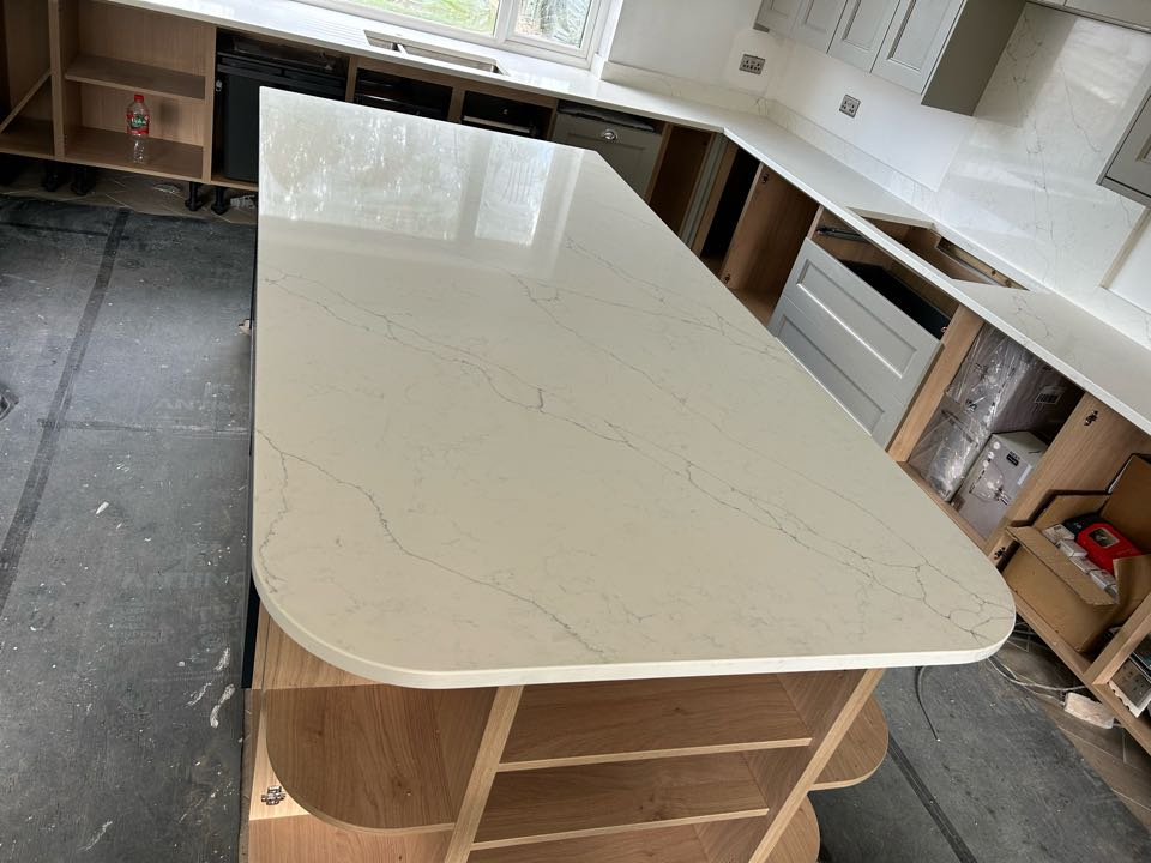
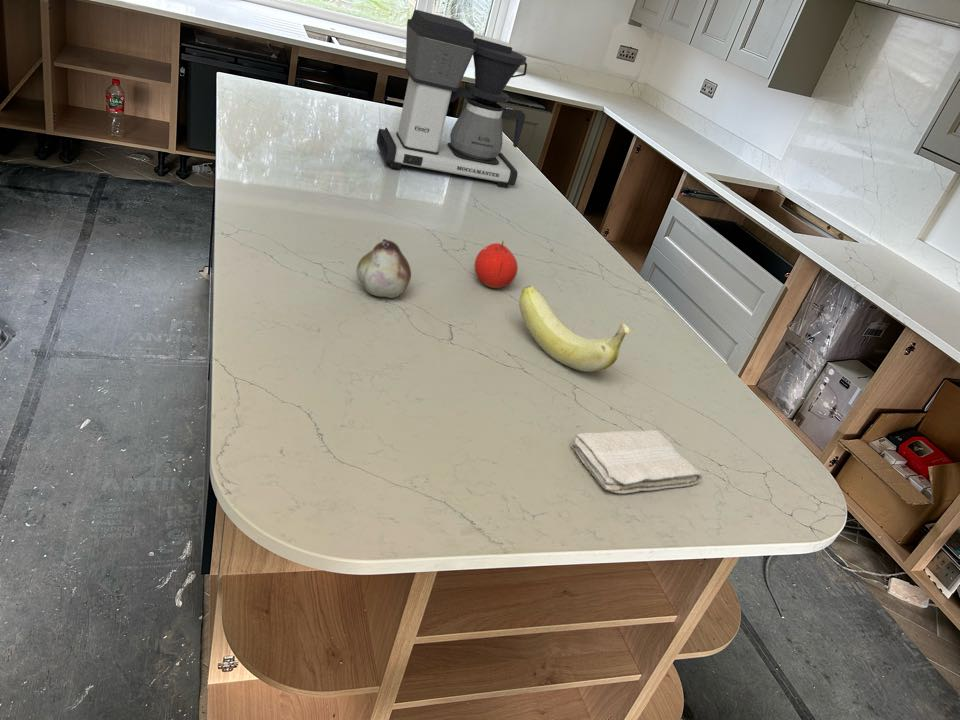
+ washcloth [570,429,703,495]
+ banana [518,284,632,373]
+ fruit [356,238,412,299]
+ fruit [474,240,519,289]
+ coffee maker [376,9,528,189]
